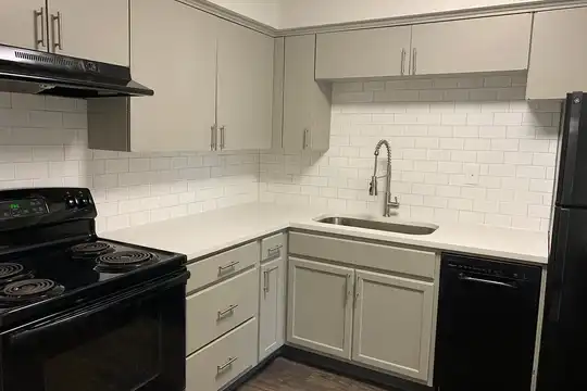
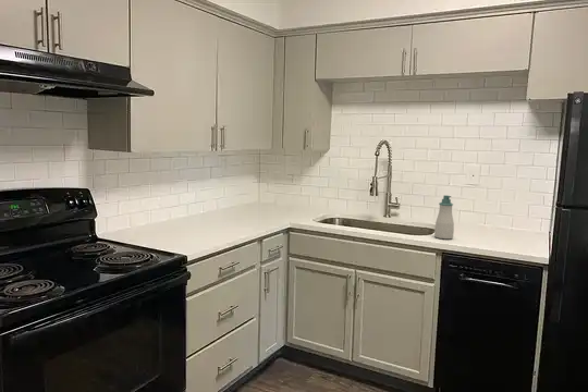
+ soap bottle [433,194,455,240]
